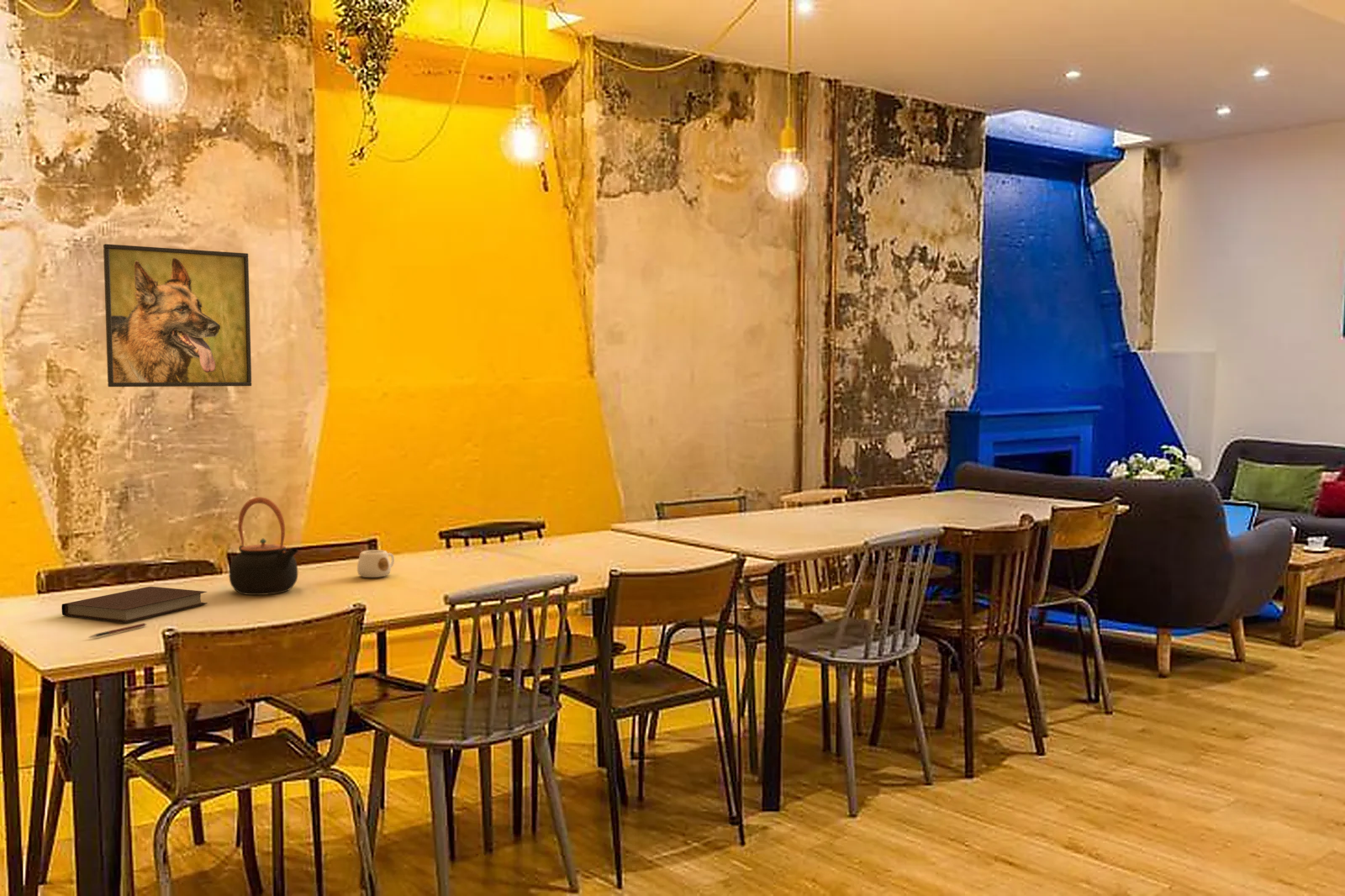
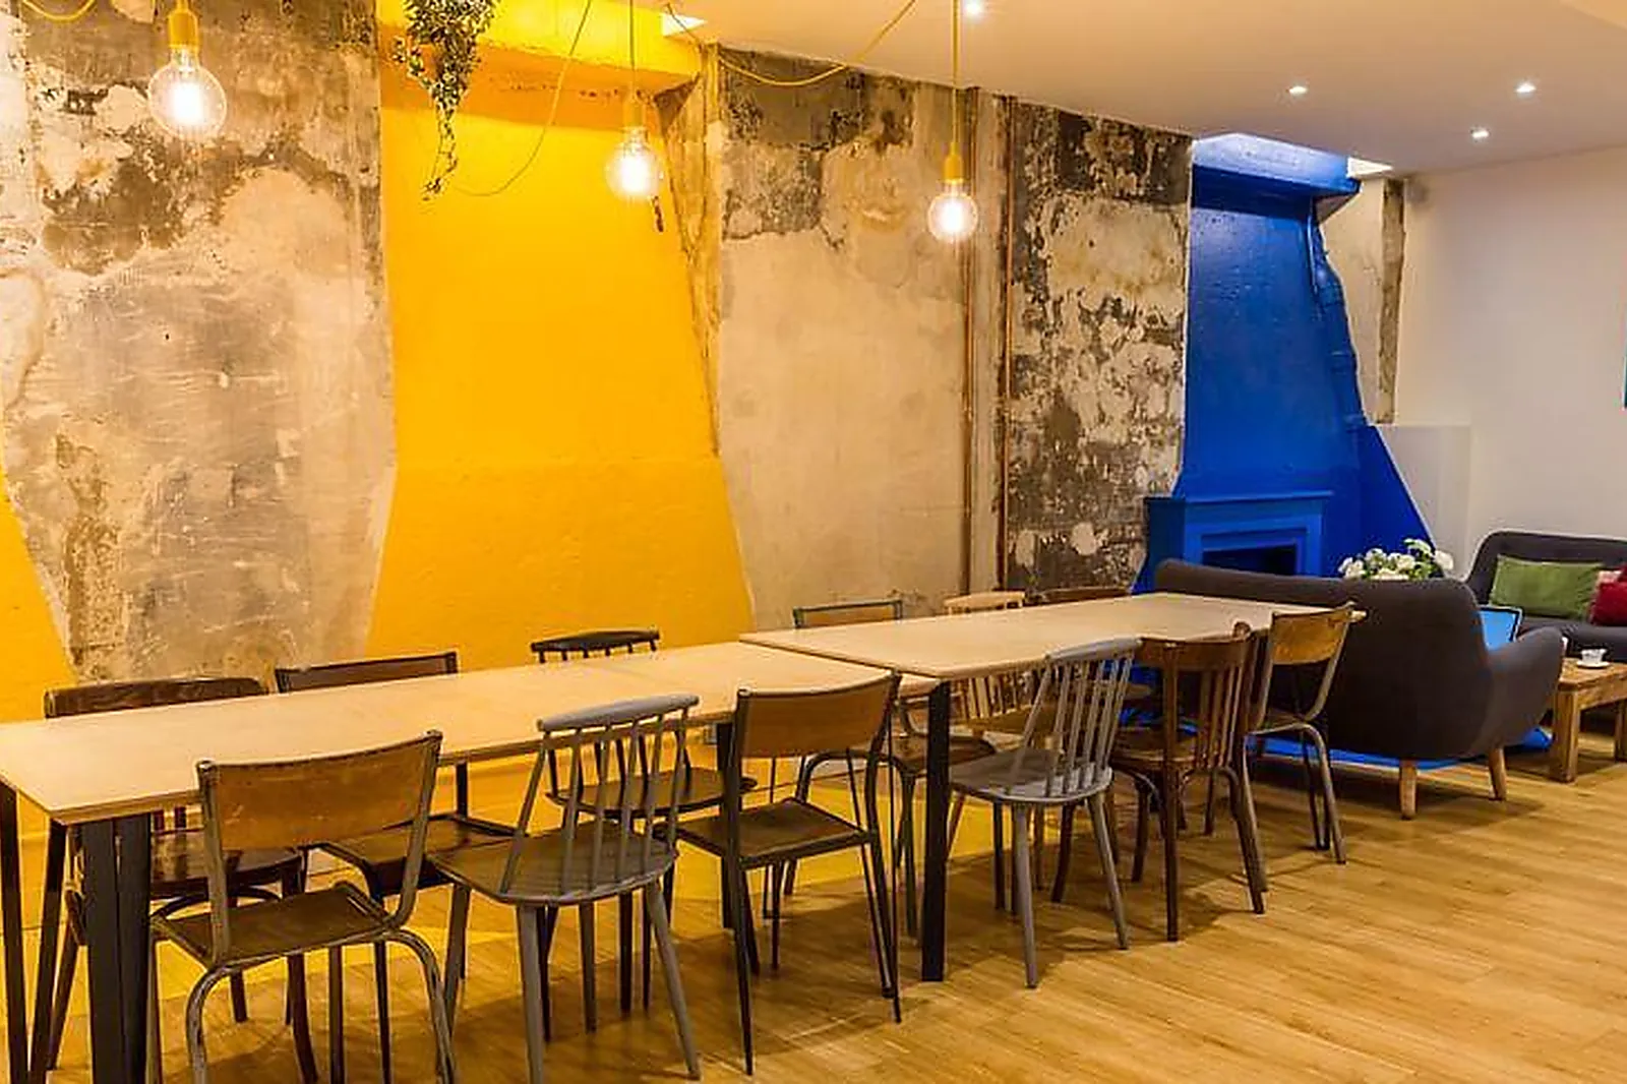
- teapot [229,496,299,596]
- mug [356,549,395,578]
- notebook [61,586,208,624]
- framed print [103,243,252,387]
- pen [88,622,148,639]
